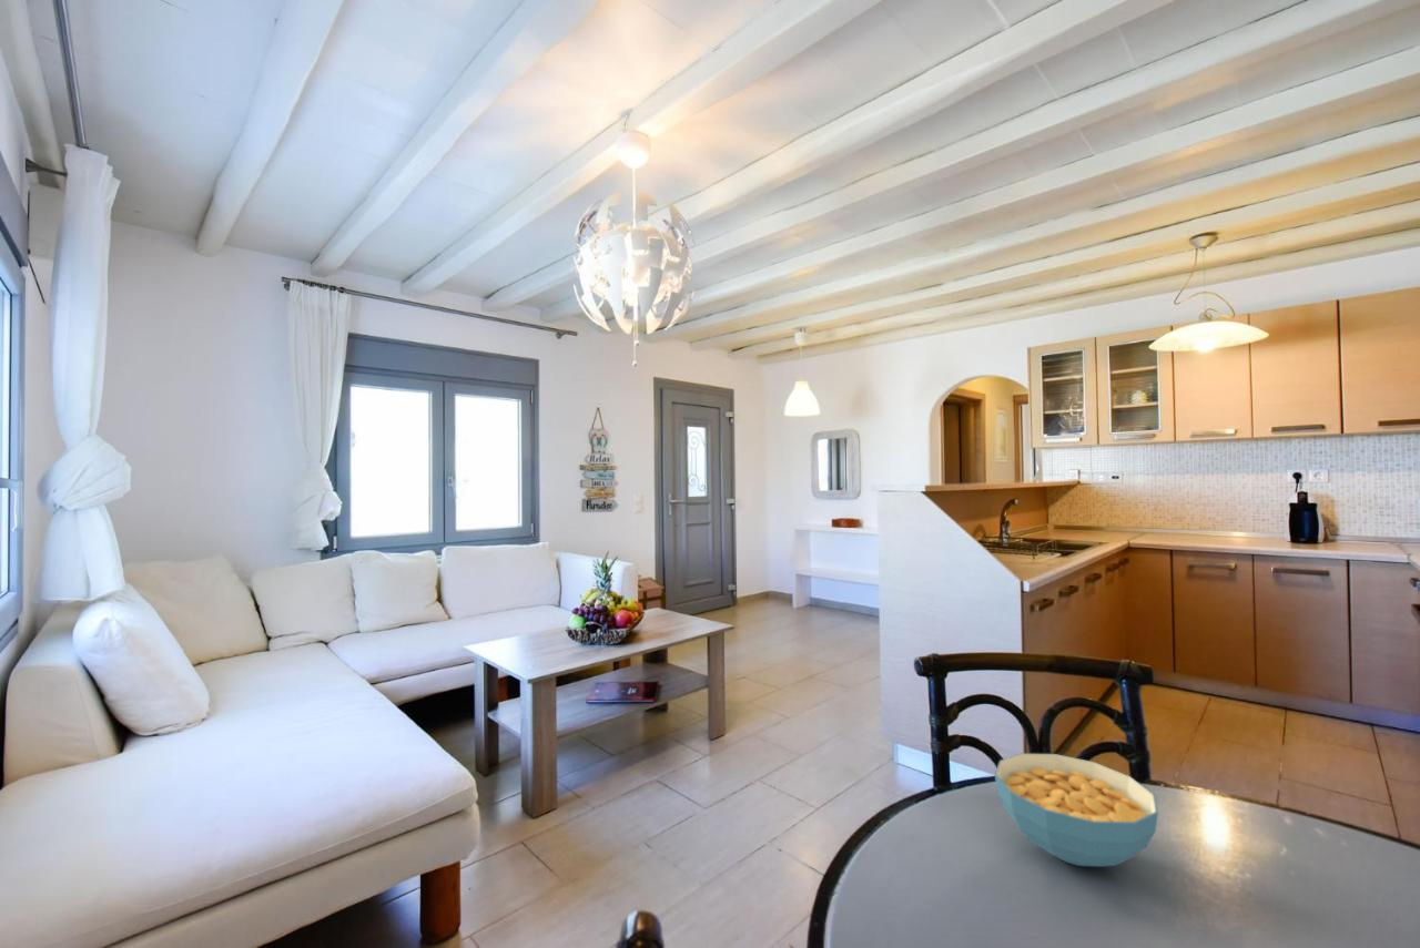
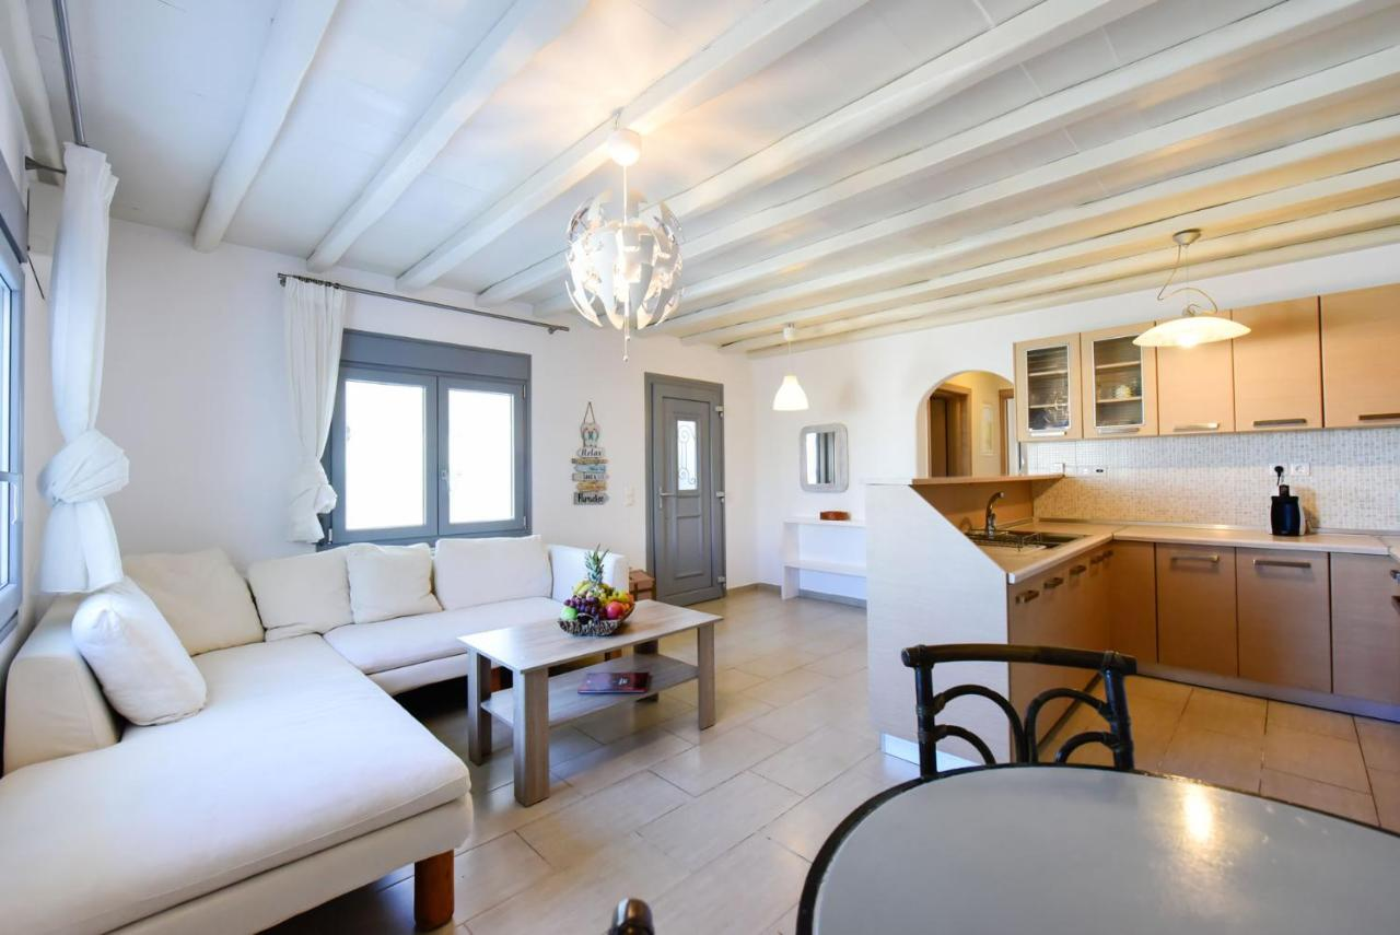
- cereal bowl [994,753,1159,868]
